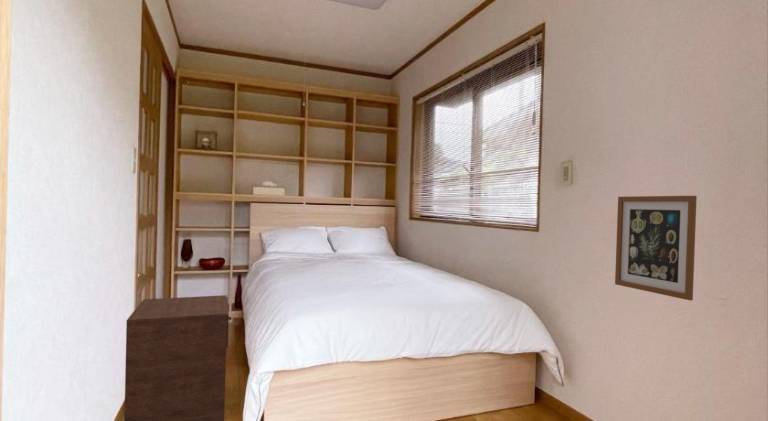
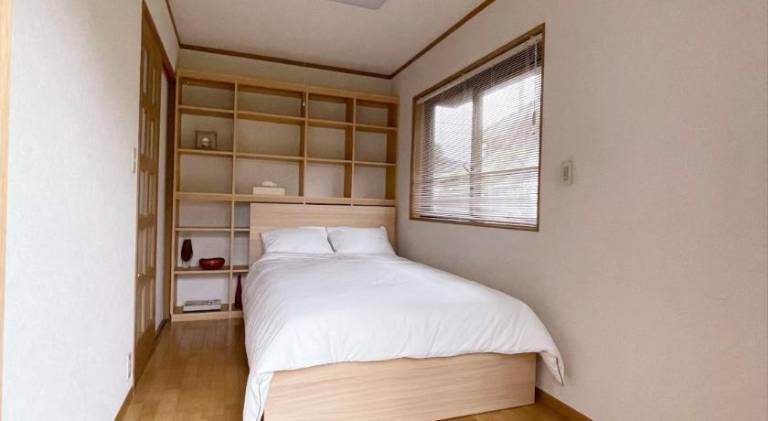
- wall art [614,195,698,302]
- nightstand [123,294,233,421]
